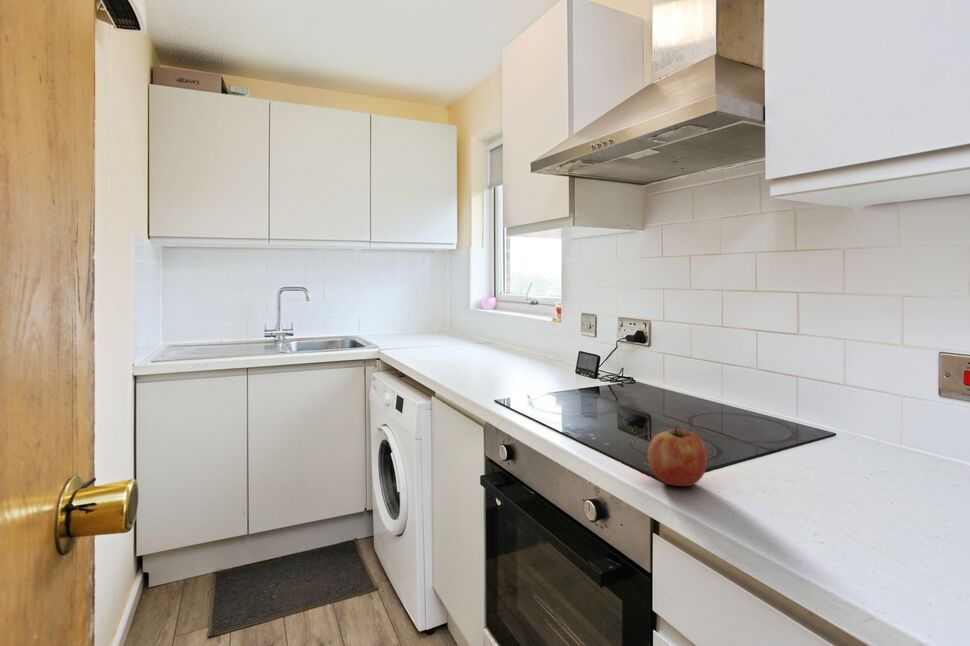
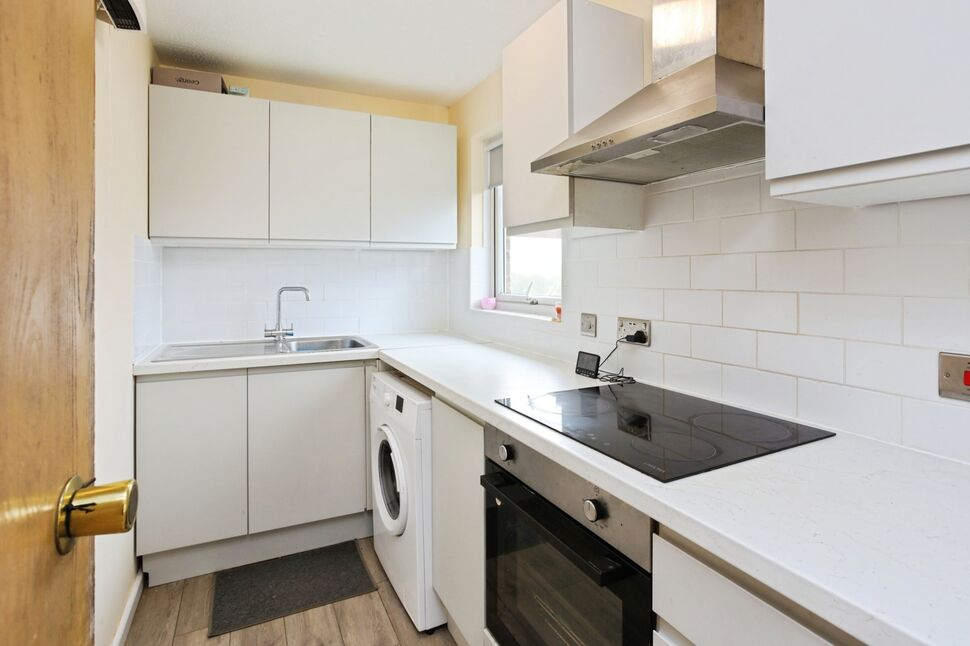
- fruit [647,424,708,487]
